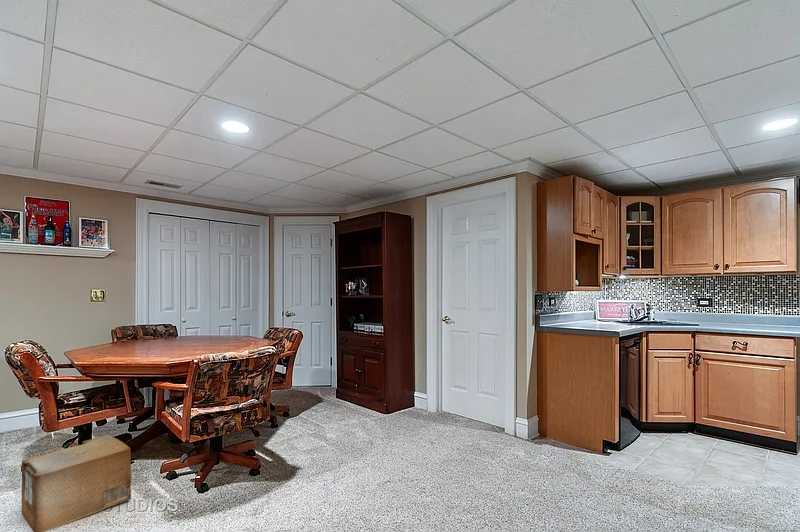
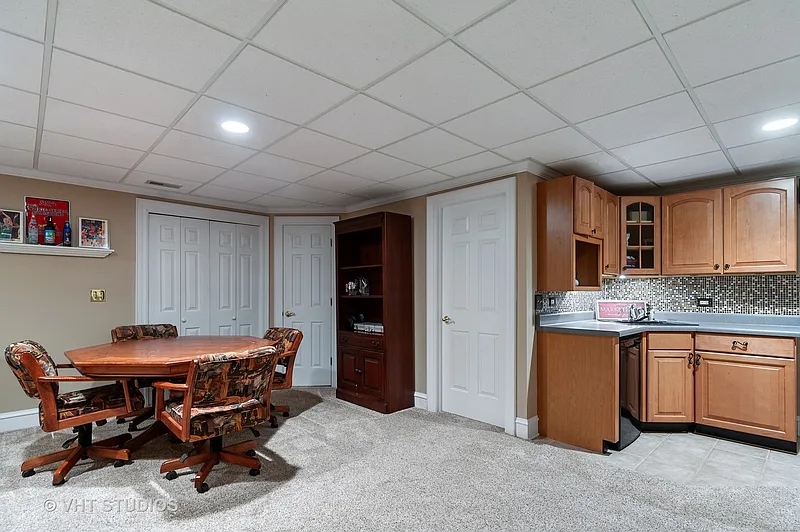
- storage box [21,434,132,532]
